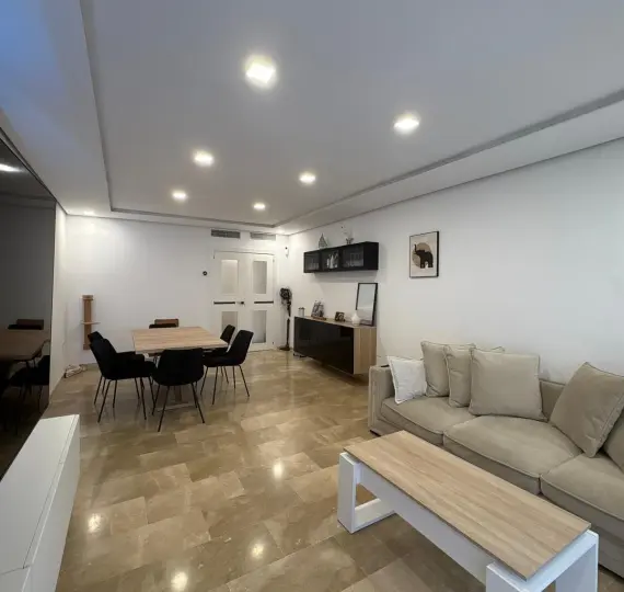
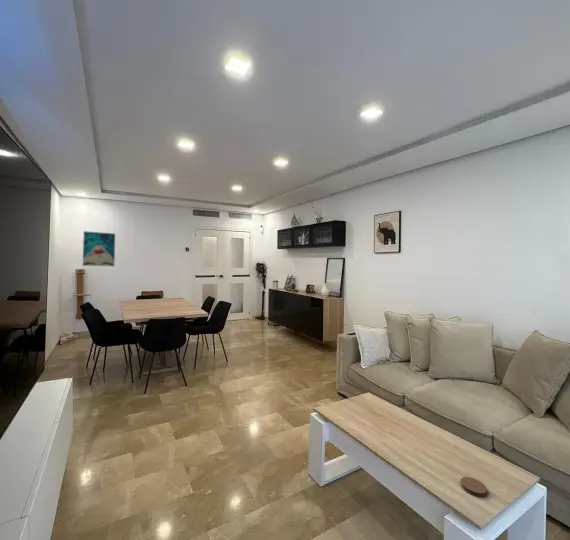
+ coaster [460,476,488,497]
+ wall art [82,230,116,267]
